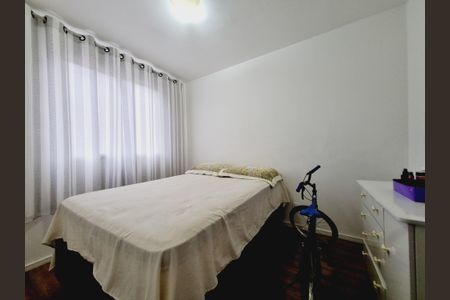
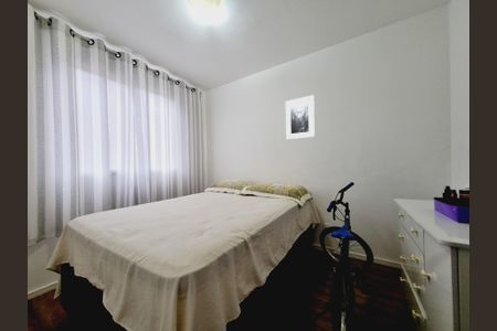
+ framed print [285,94,316,140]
